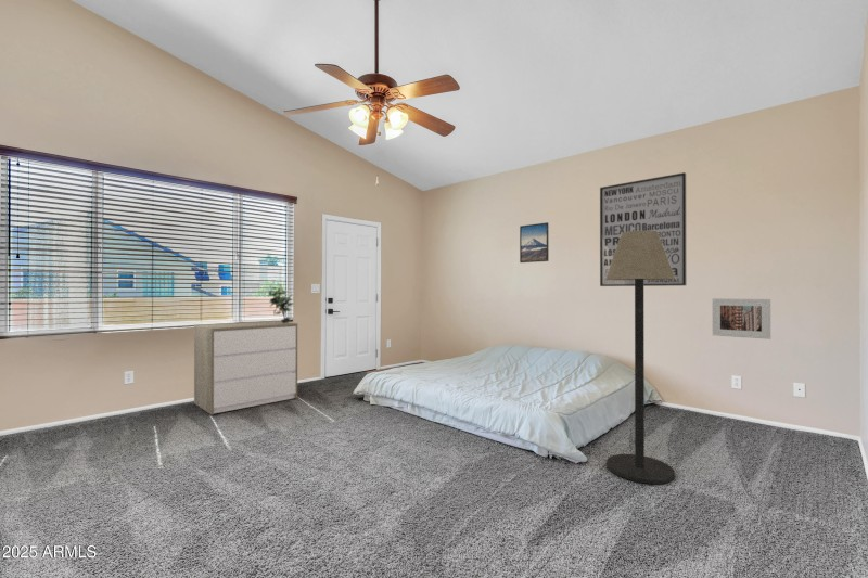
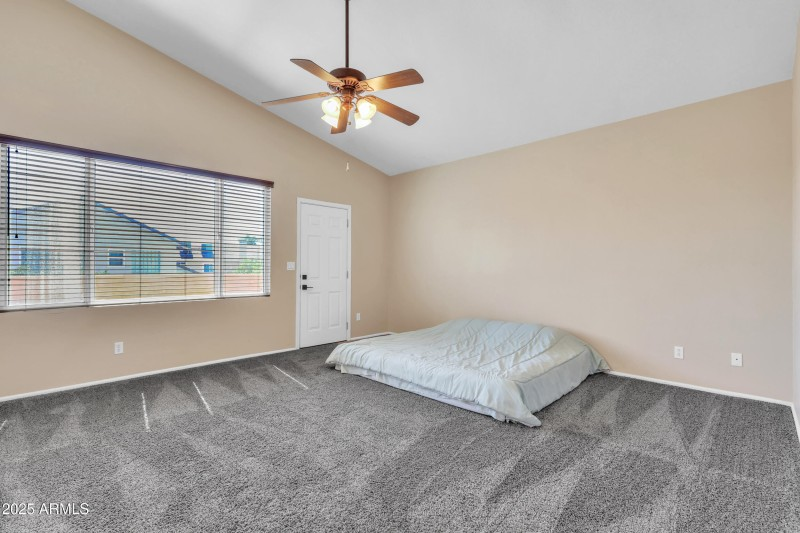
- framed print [519,221,550,264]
- floor lamp [605,231,676,485]
- dresser [193,320,298,415]
- potted plant [266,283,295,323]
- wall art [599,171,687,287]
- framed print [712,297,771,341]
